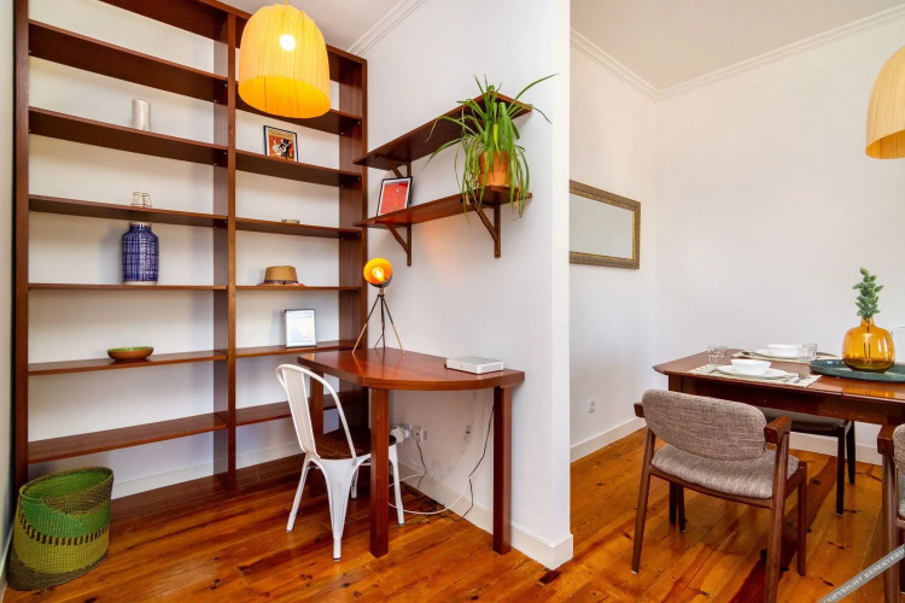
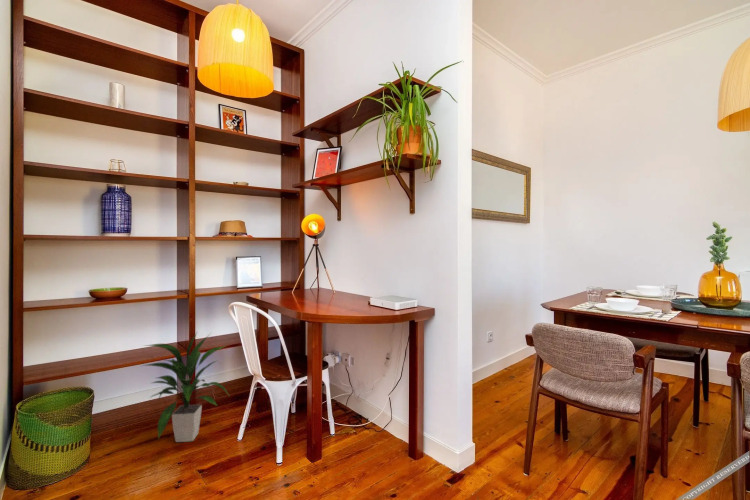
+ indoor plant [140,332,231,443]
